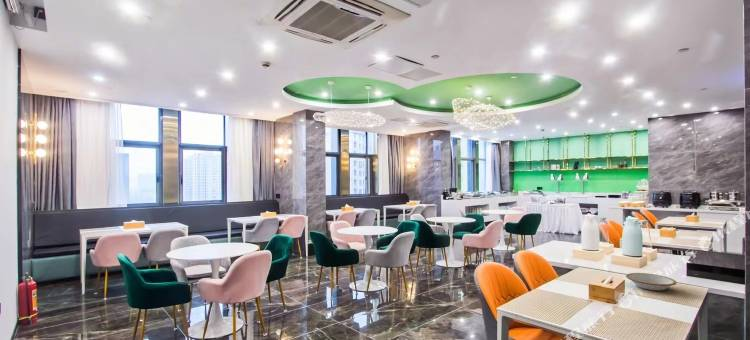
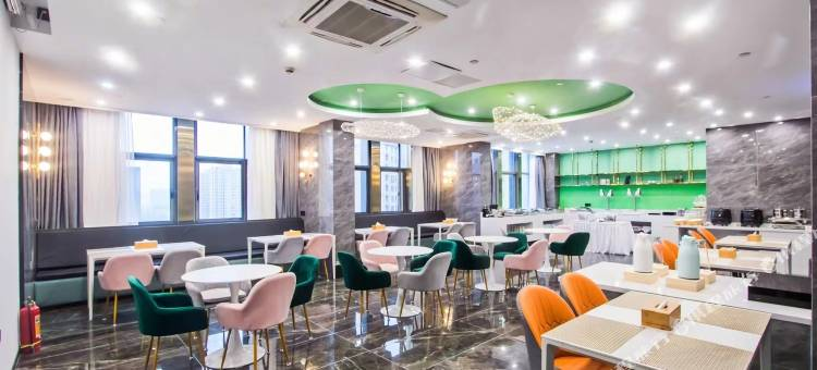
- bowl [625,272,678,292]
